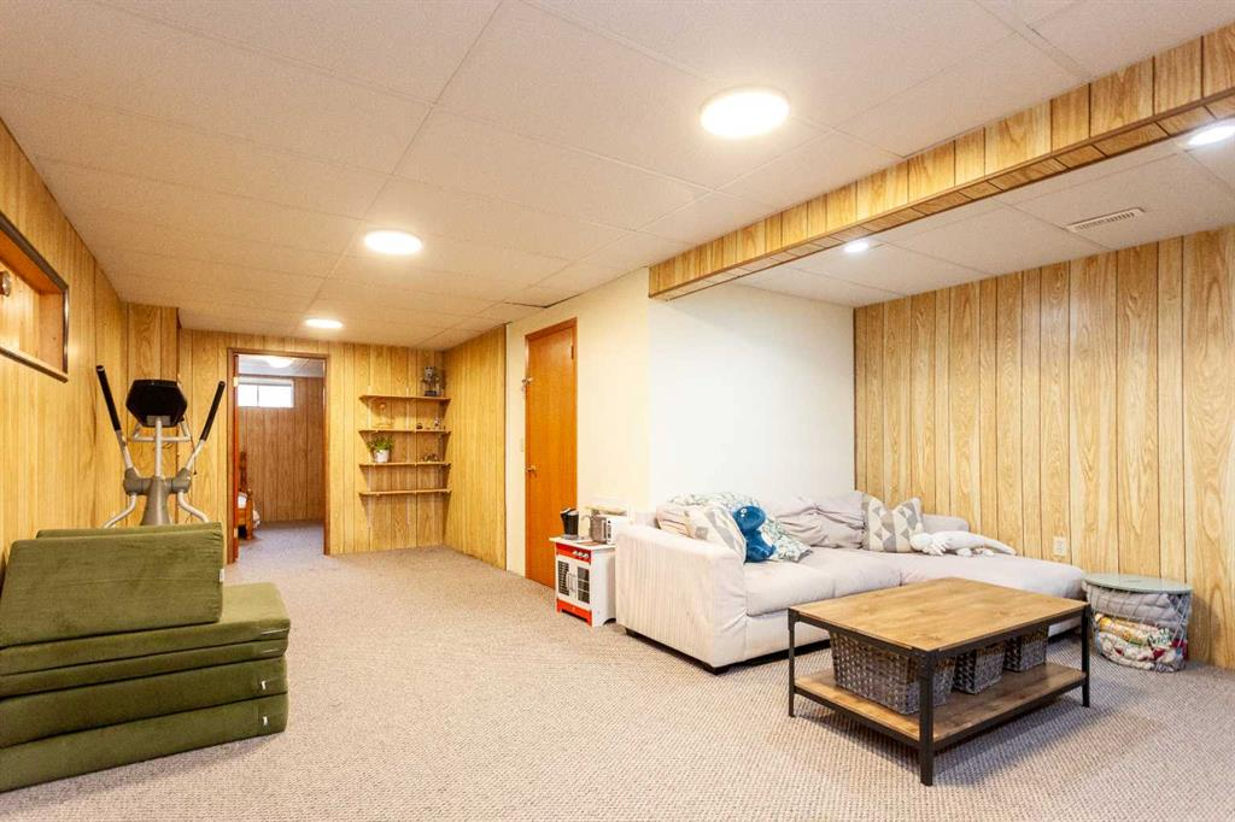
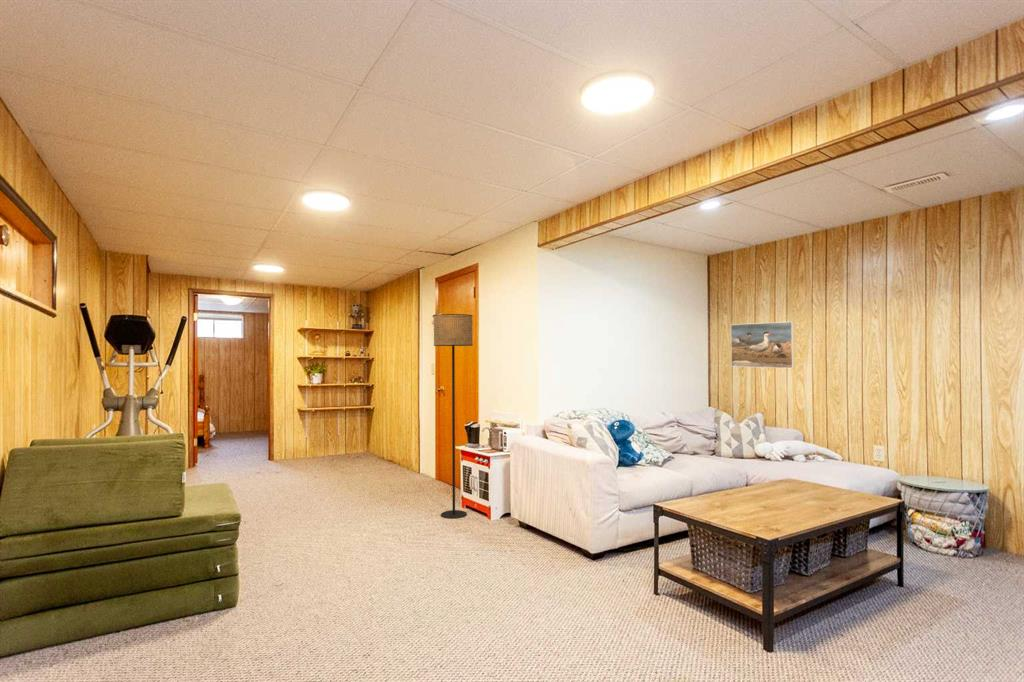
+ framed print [730,321,795,369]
+ floor lamp [433,313,474,520]
